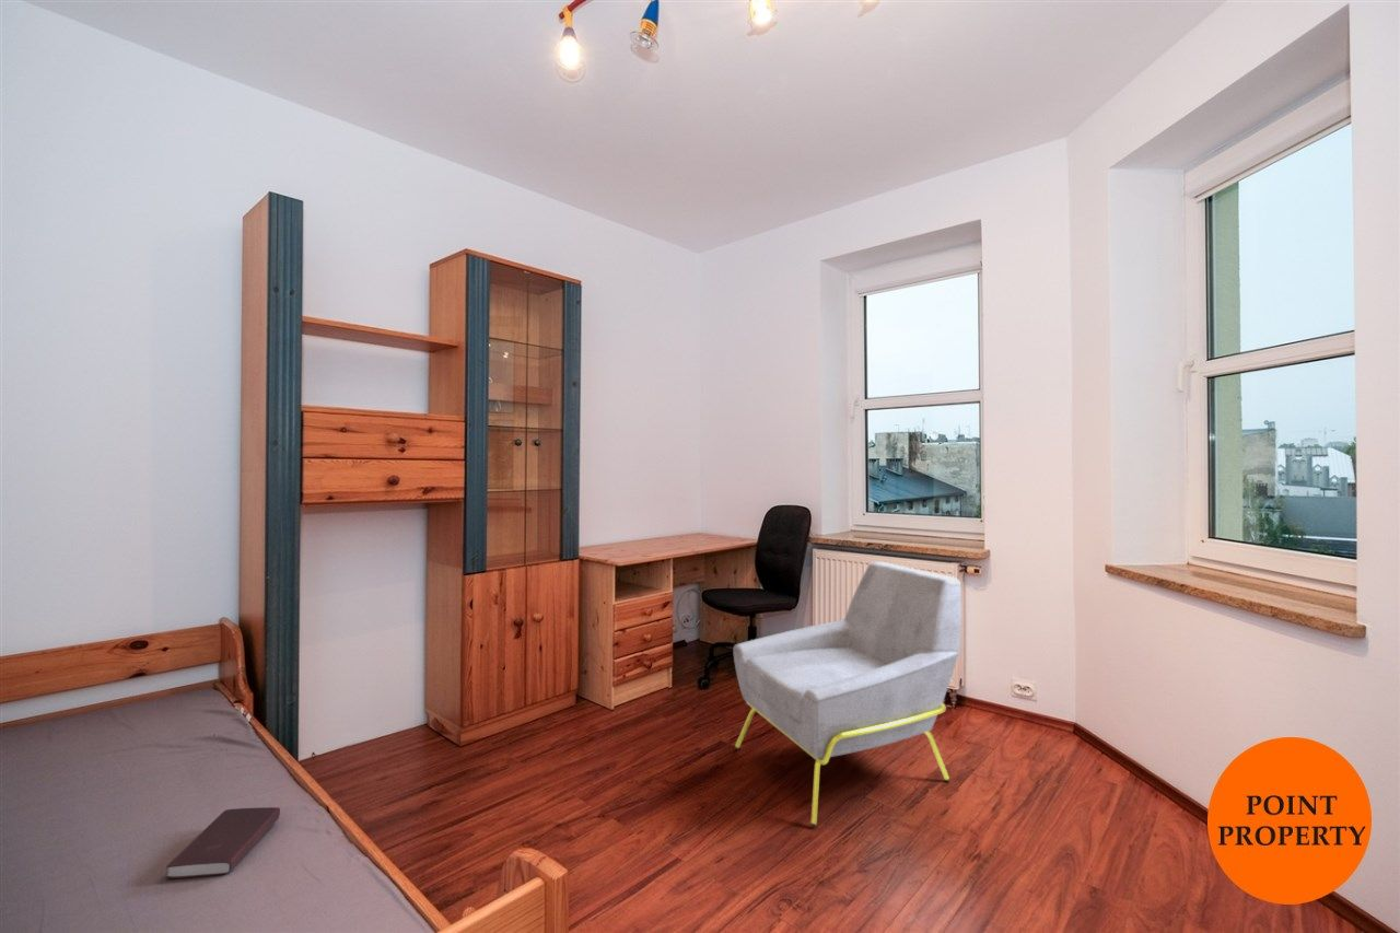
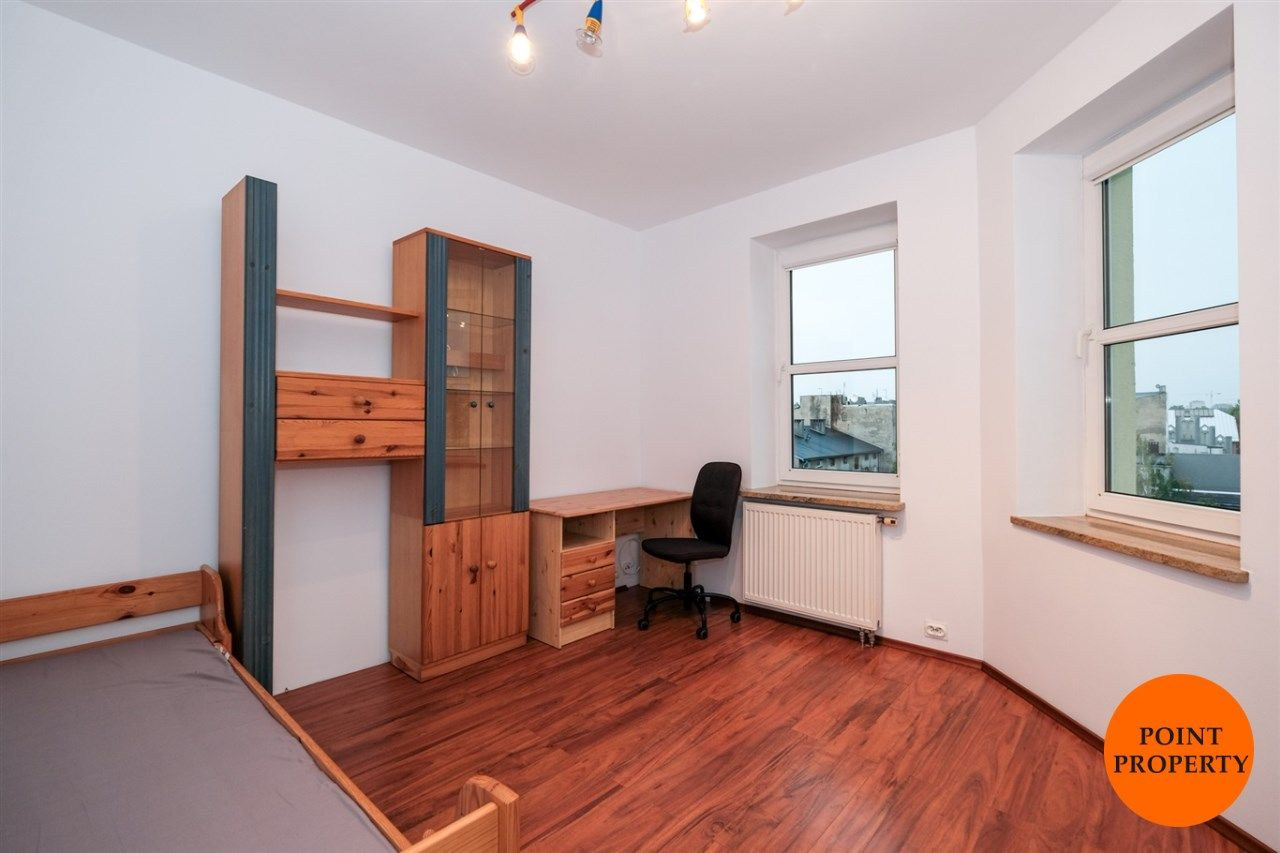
- armchair [732,561,962,828]
- book [164,806,281,879]
